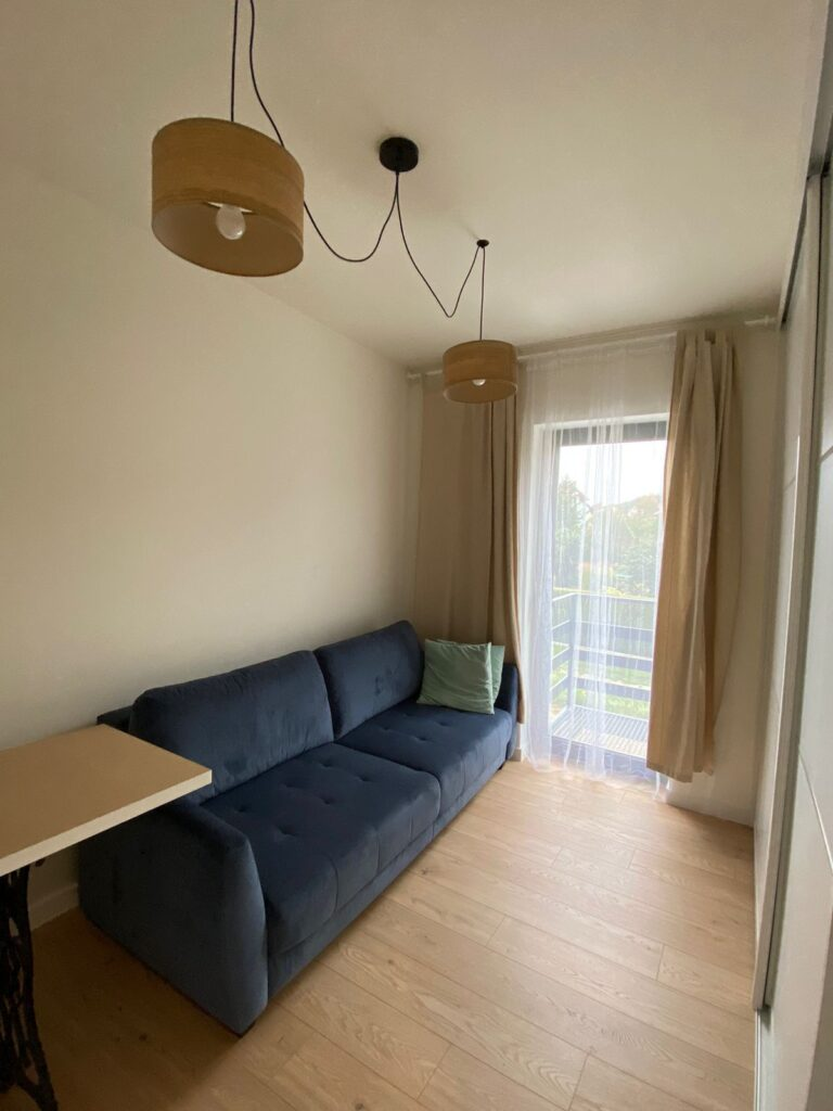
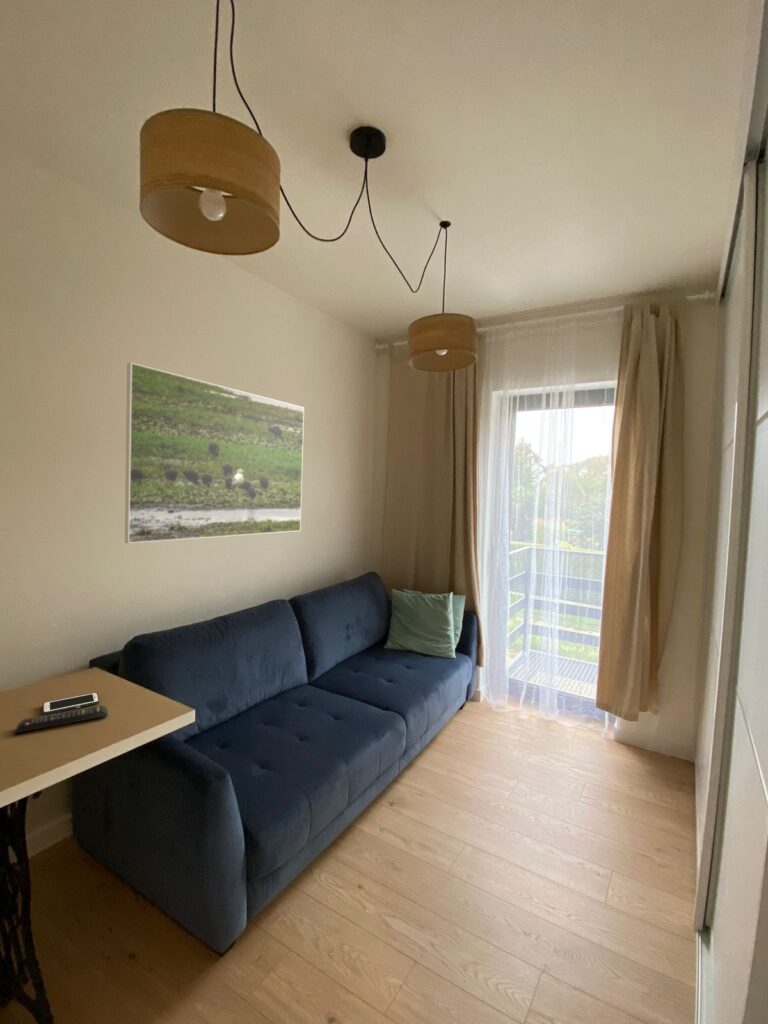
+ cell phone [42,692,101,715]
+ remote control [14,704,109,734]
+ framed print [124,362,305,544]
